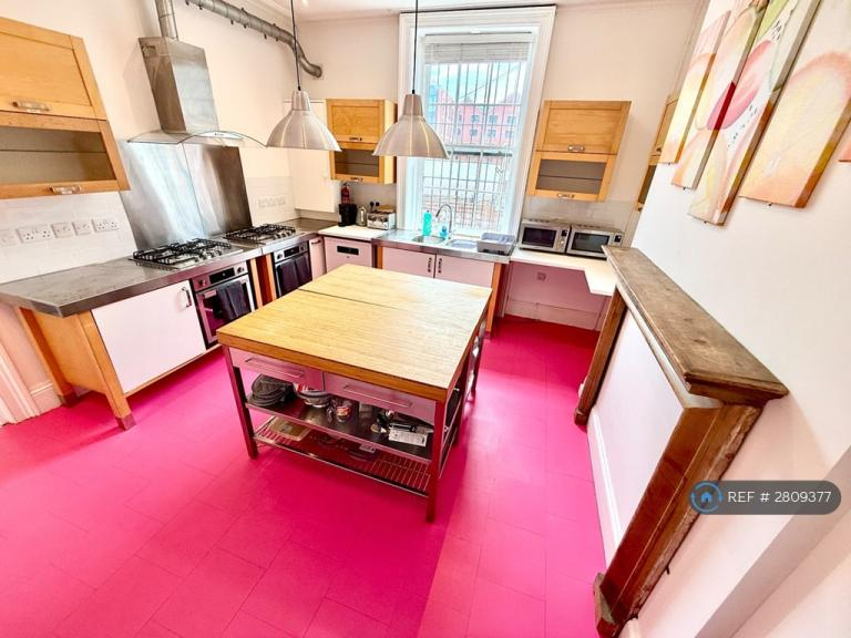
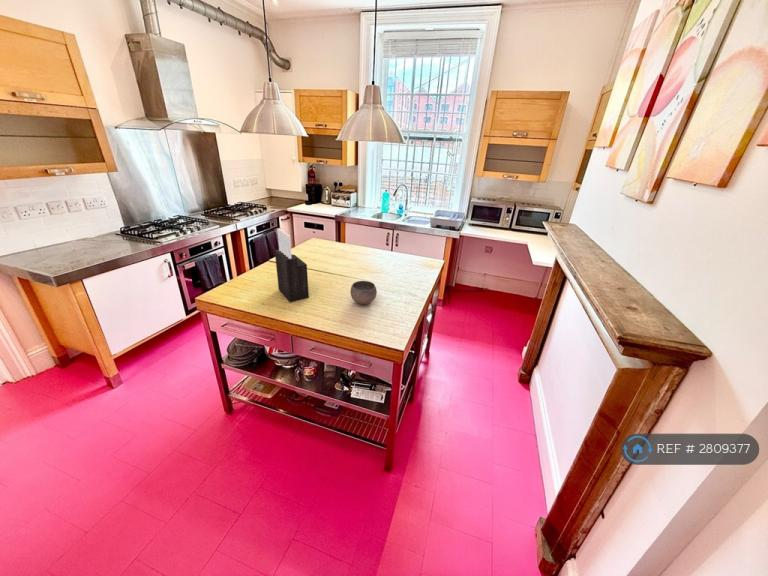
+ knife block [274,228,310,303]
+ bowl [350,280,378,305]
